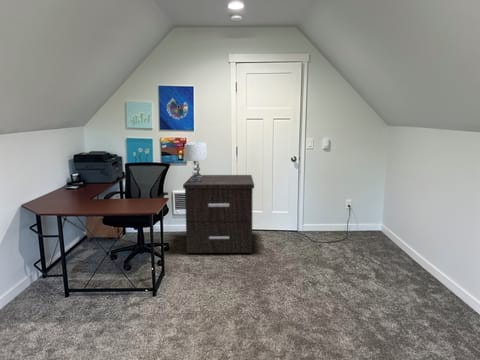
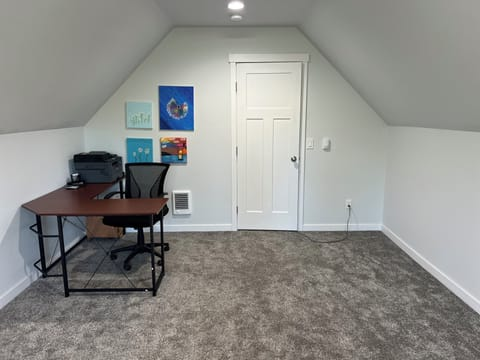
- table lamp [183,142,208,182]
- nightstand [182,174,255,254]
